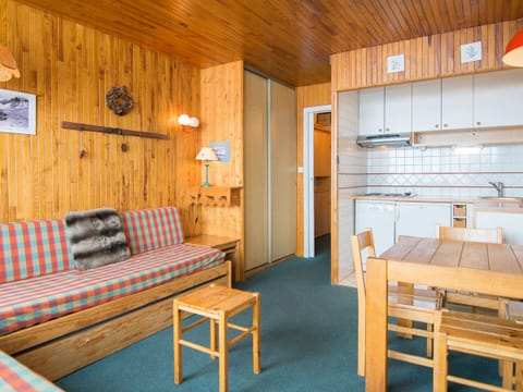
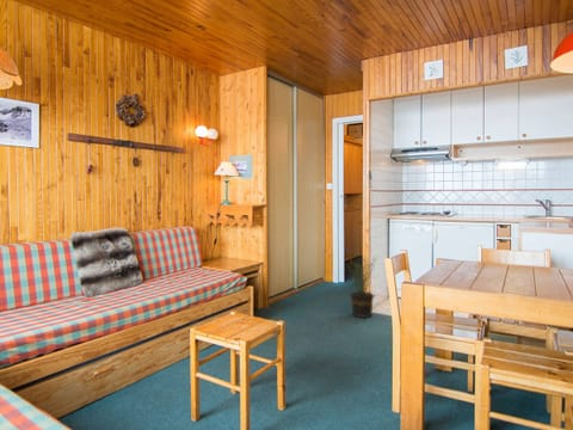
+ potted plant [343,254,378,319]
